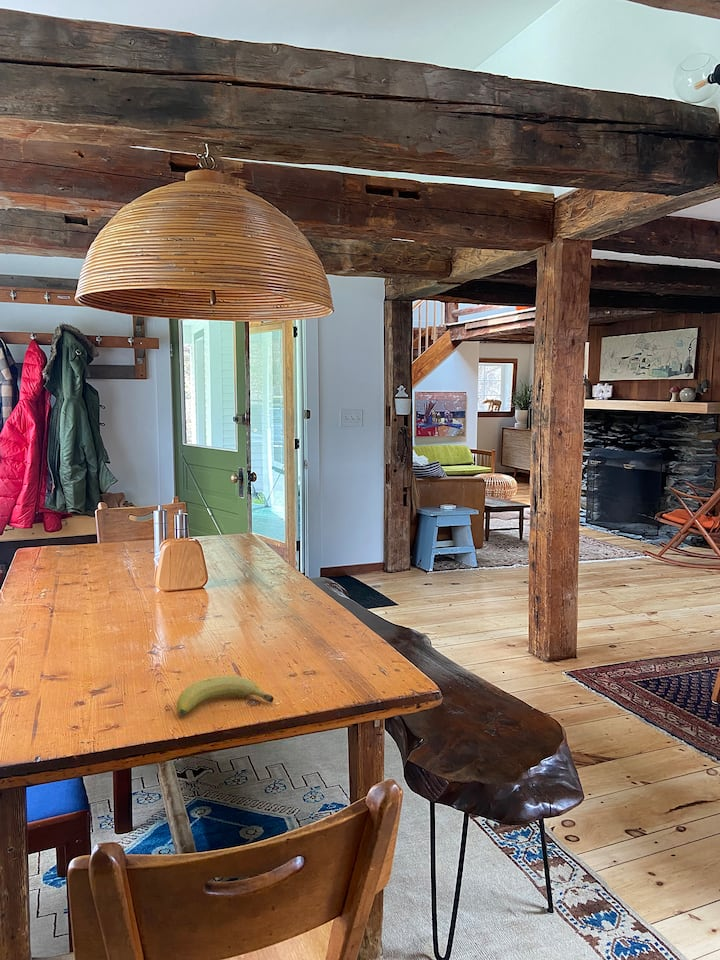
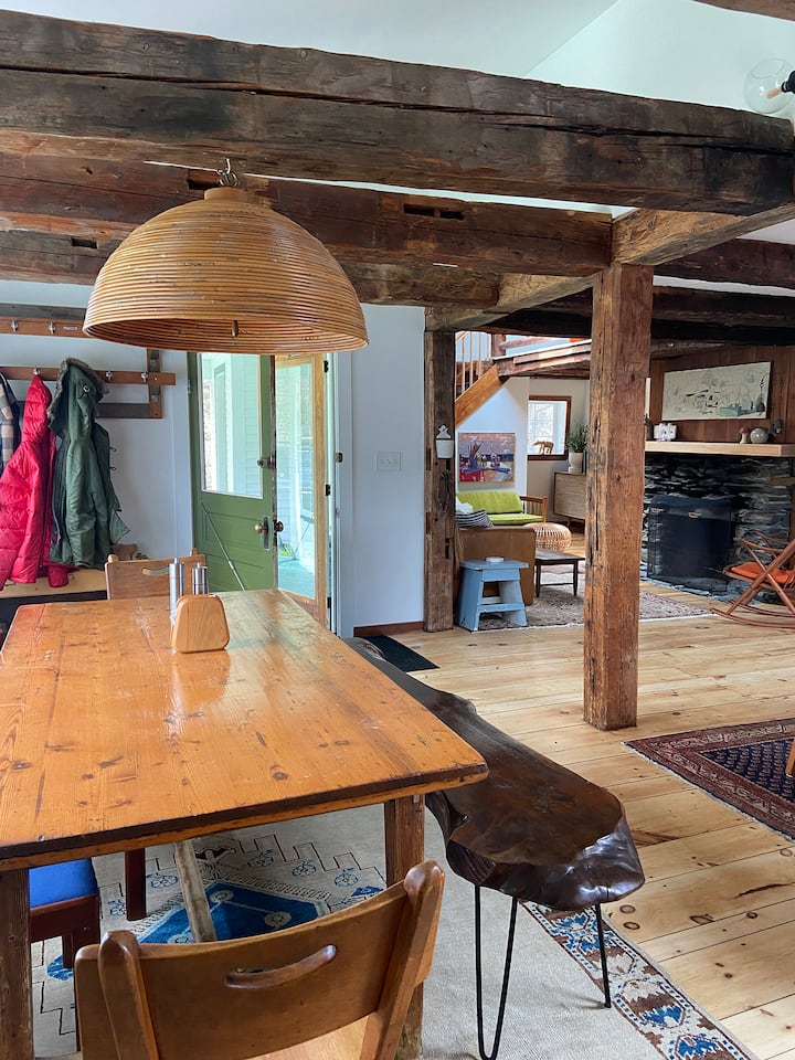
- fruit [176,675,275,716]
